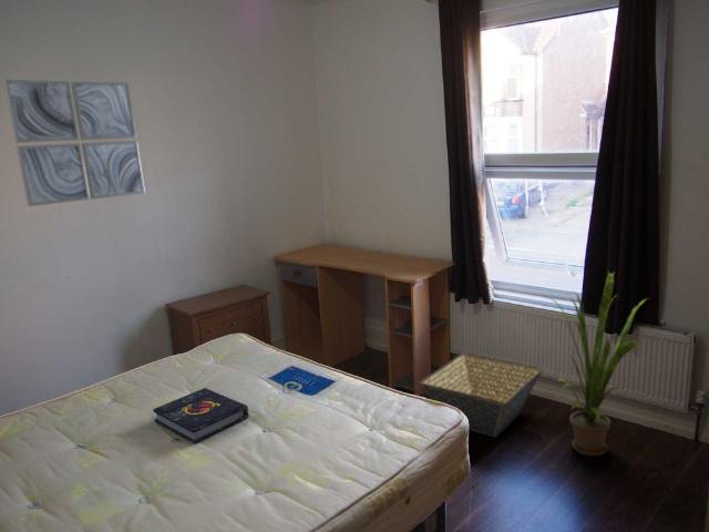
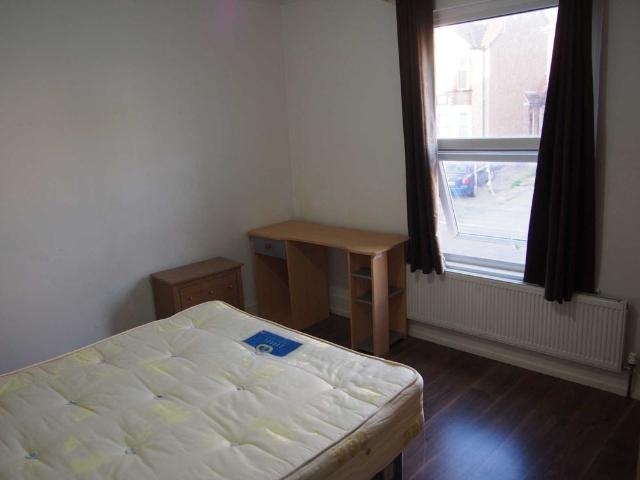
- house plant [541,272,649,457]
- basket [418,351,545,439]
- wall art [2,79,146,207]
- book [152,387,250,444]
